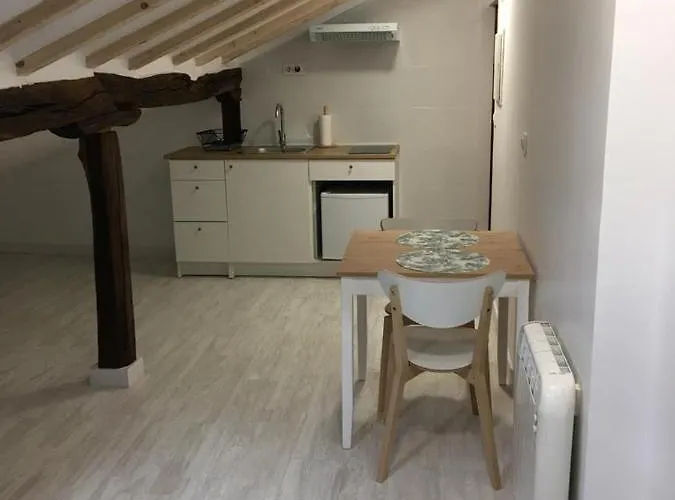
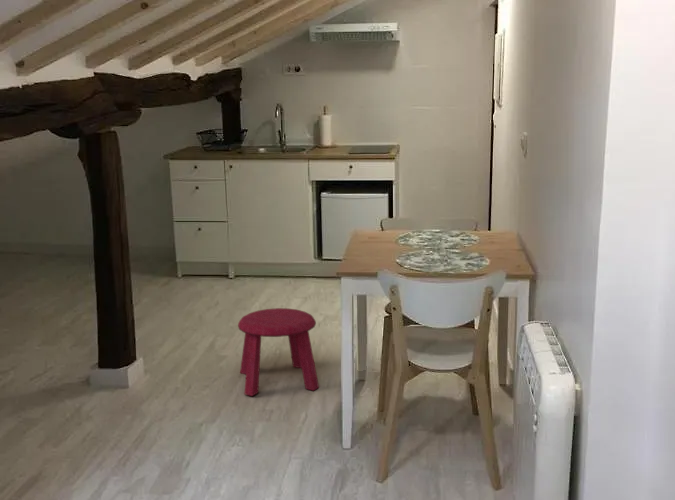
+ stool [237,307,320,397]
